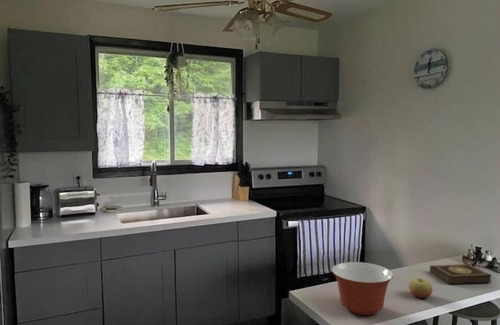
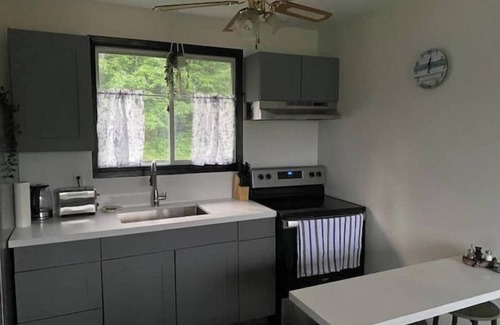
- apple [408,277,433,299]
- book [429,263,493,285]
- mixing bowl [331,261,395,316]
